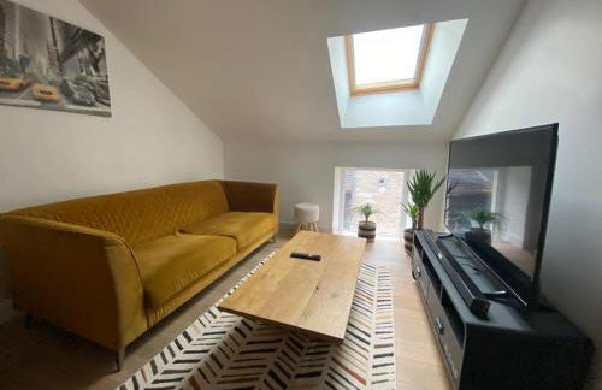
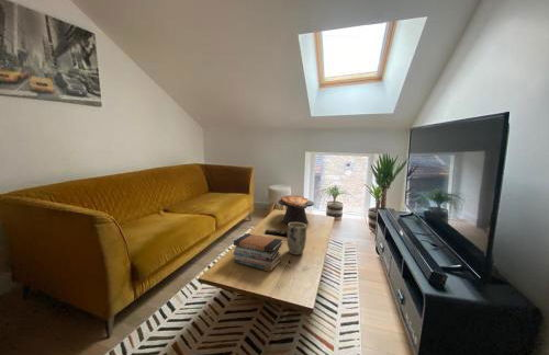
+ book stack [233,232,283,273]
+ plant pot [287,222,307,256]
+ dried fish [278,194,315,225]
